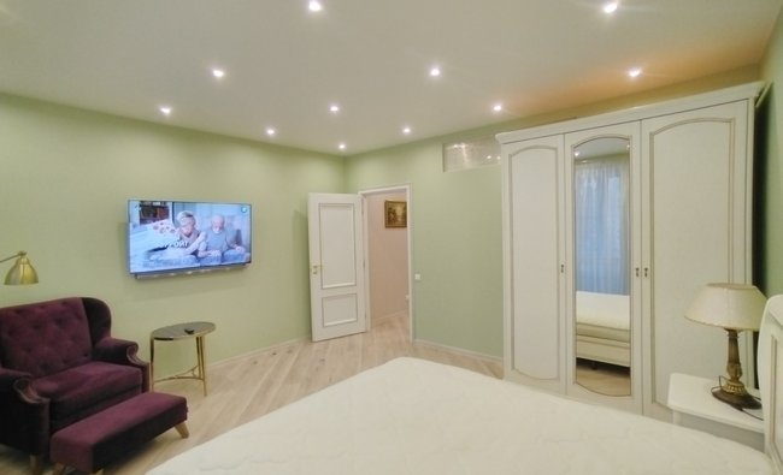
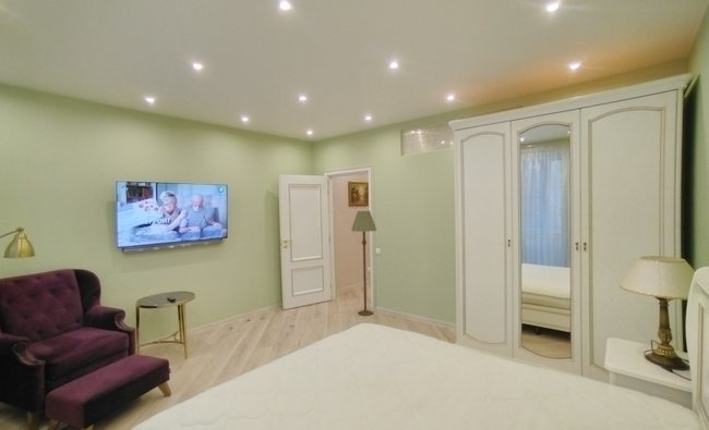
+ floor lamp [350,210,377,317]
